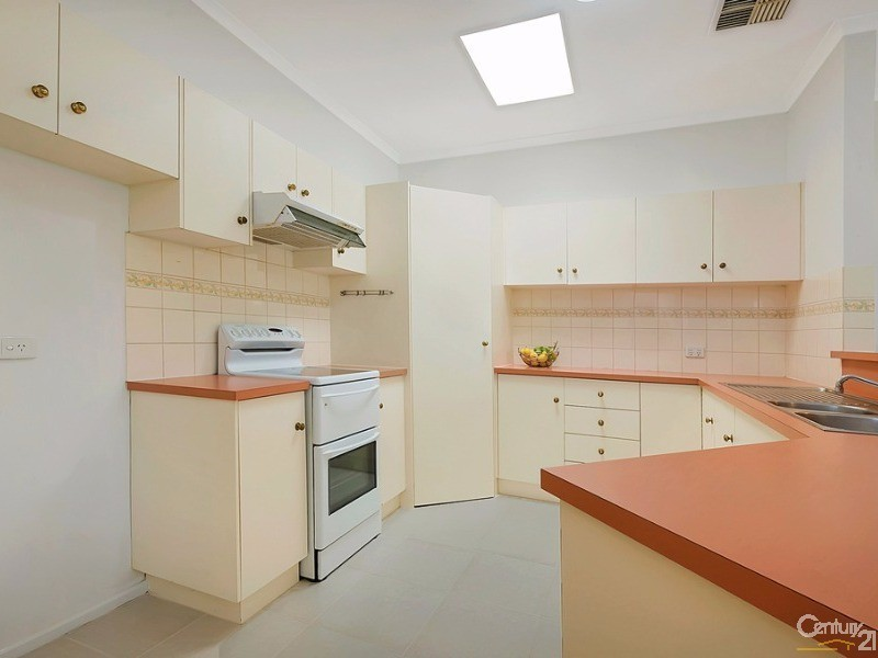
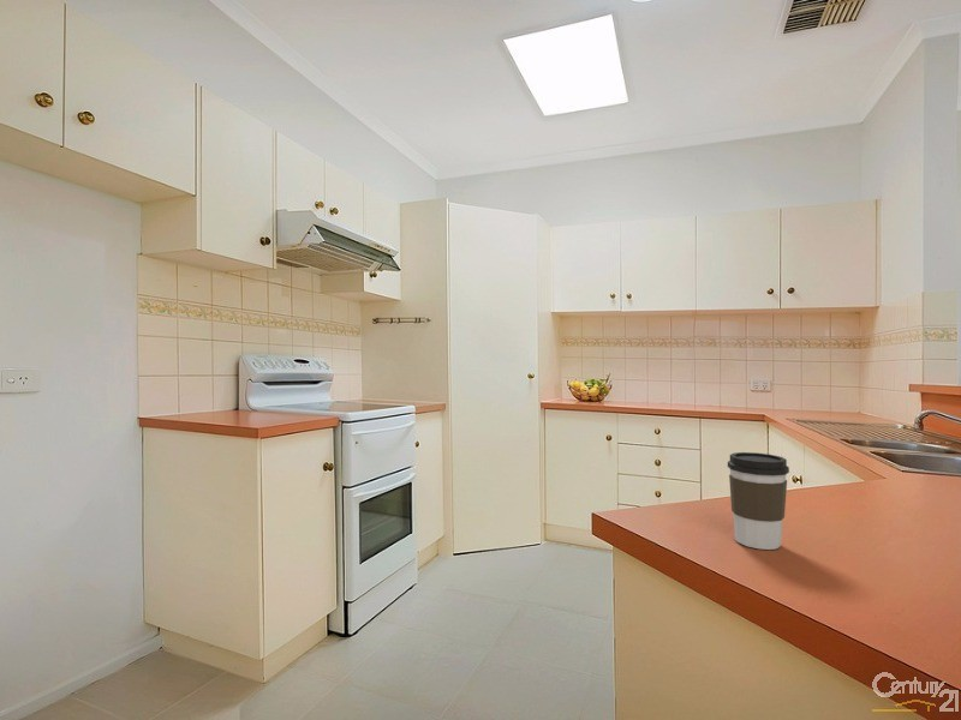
+ coffee cup [727,451,790,551]
